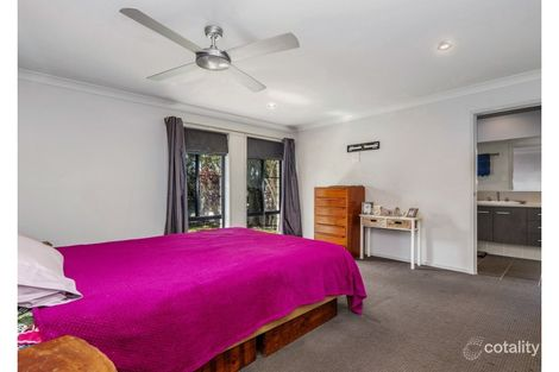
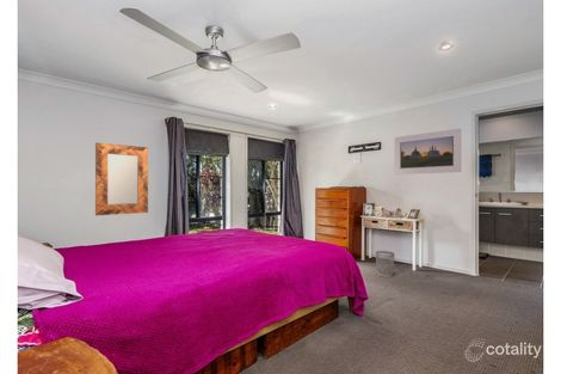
+ wastebasket [375,250,395,278]
+ home mirror [94,141,149,216]
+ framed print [394,128,462,176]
